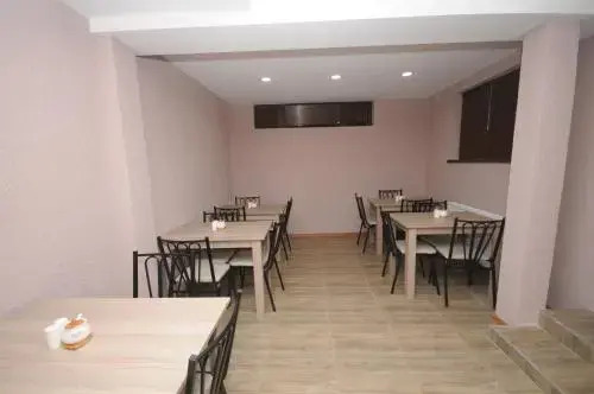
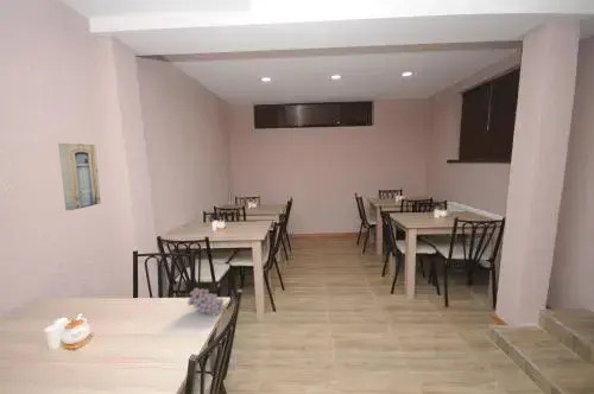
+ wall art [57,142,102,211]
+ fruit [187,287,227,314]
